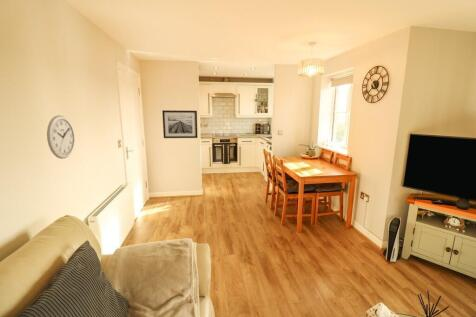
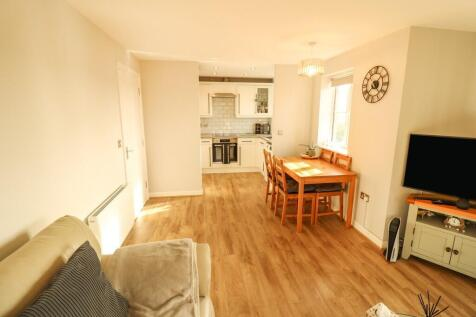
- wall art [161,109,199,139]
- wall clock [46,114,76,160]
